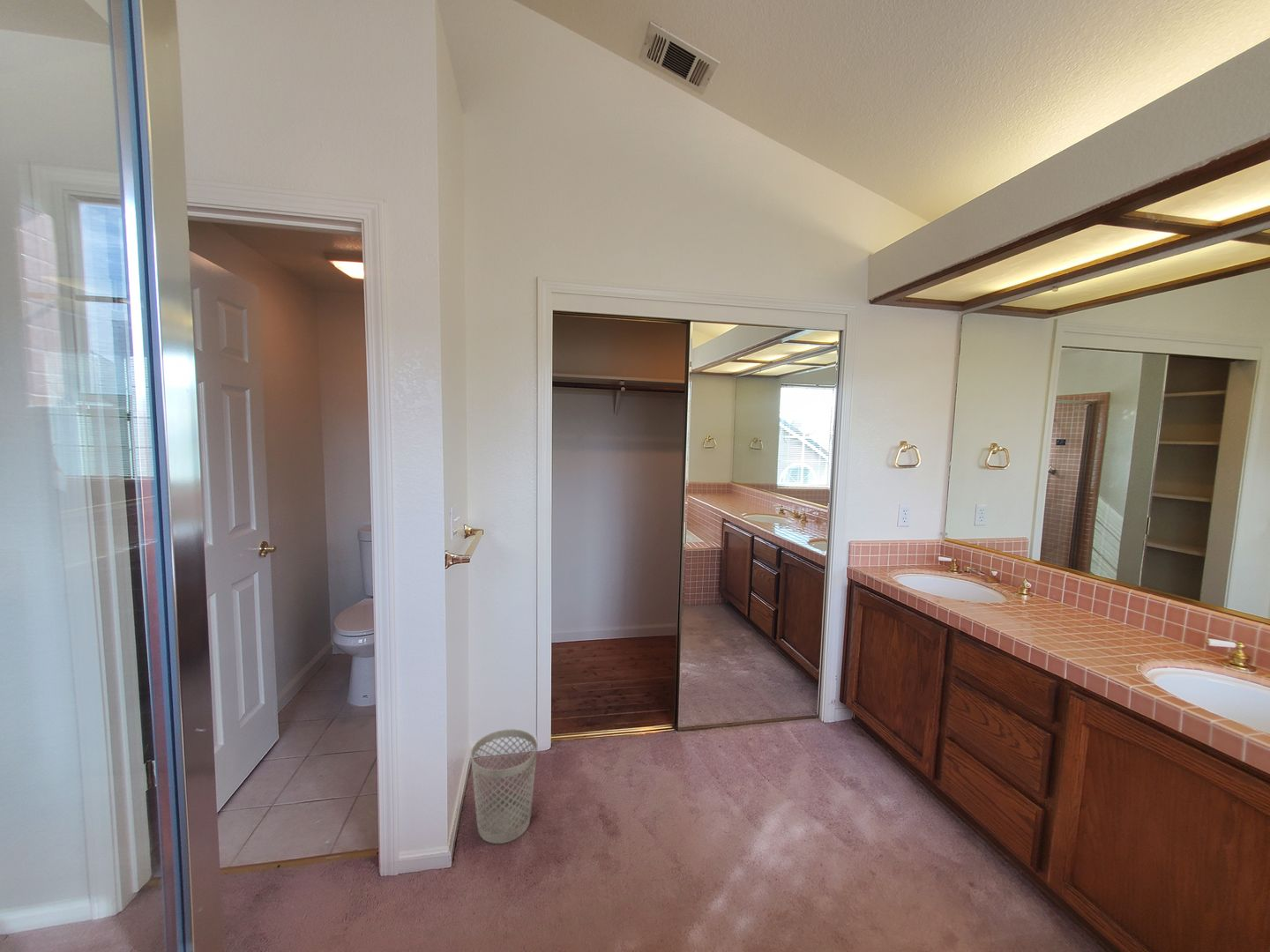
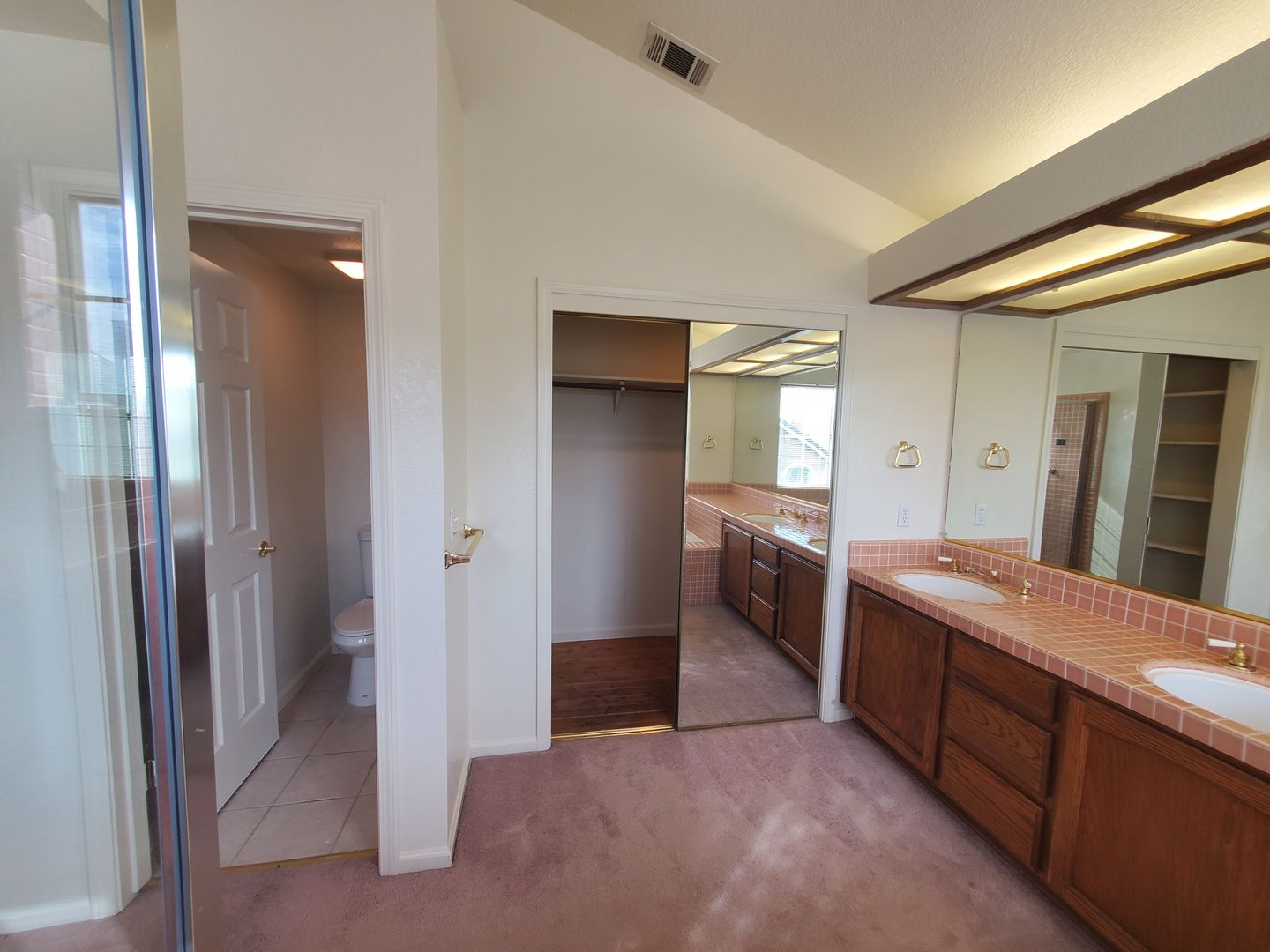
- wastebasket [470,728,538,844]
